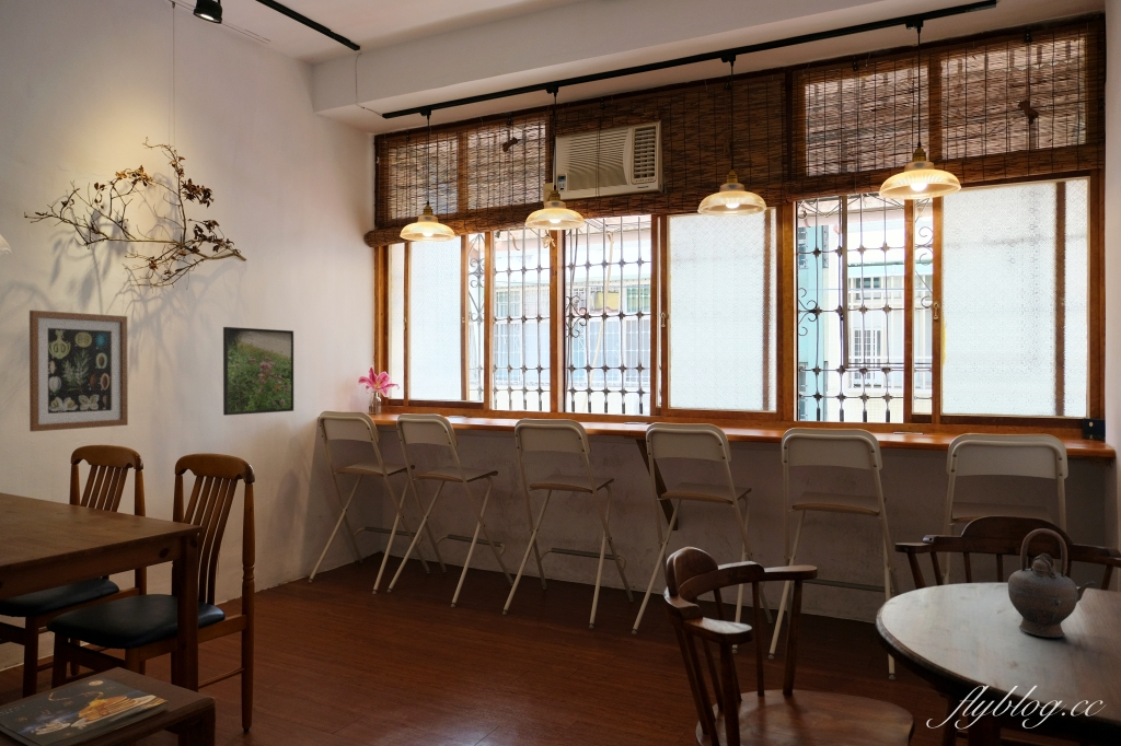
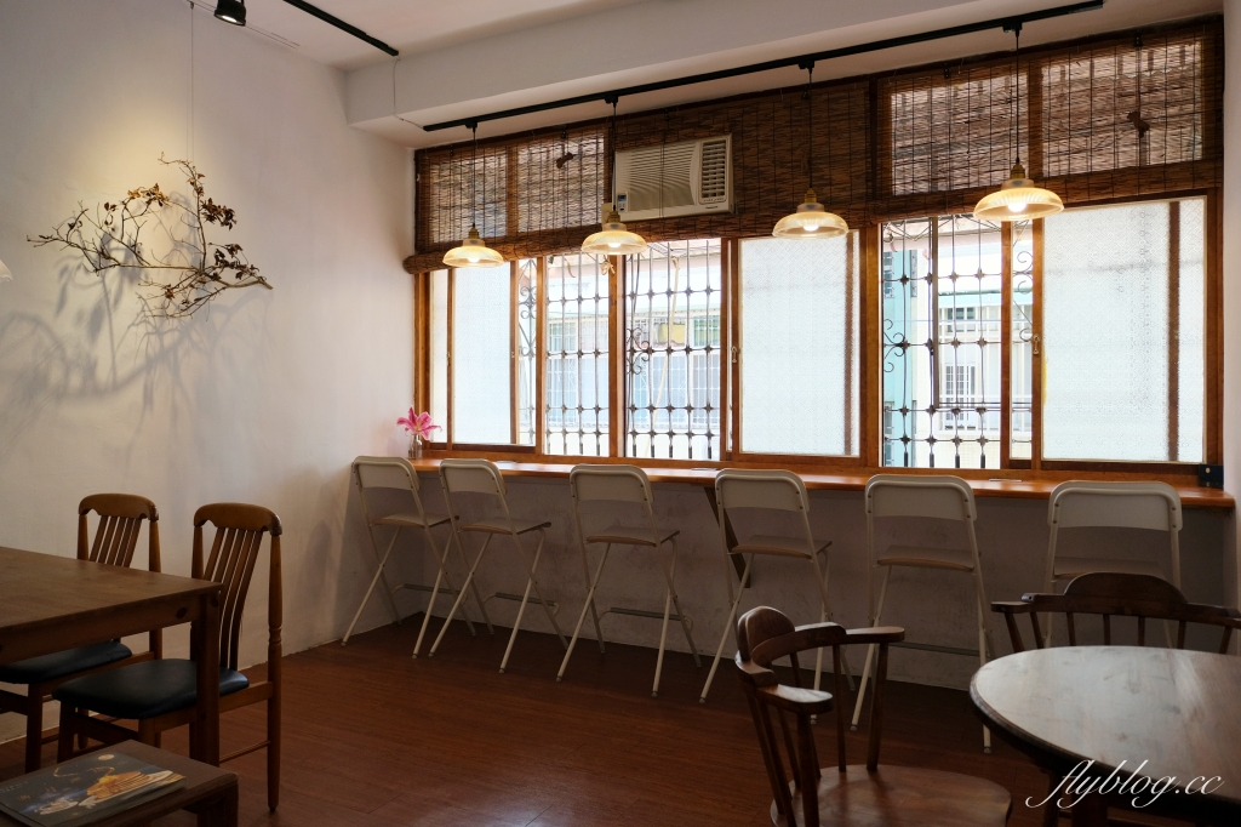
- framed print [222,326,294,417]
- teapot [1007,527,1096,639]
- wall art [28,310,129,433]
